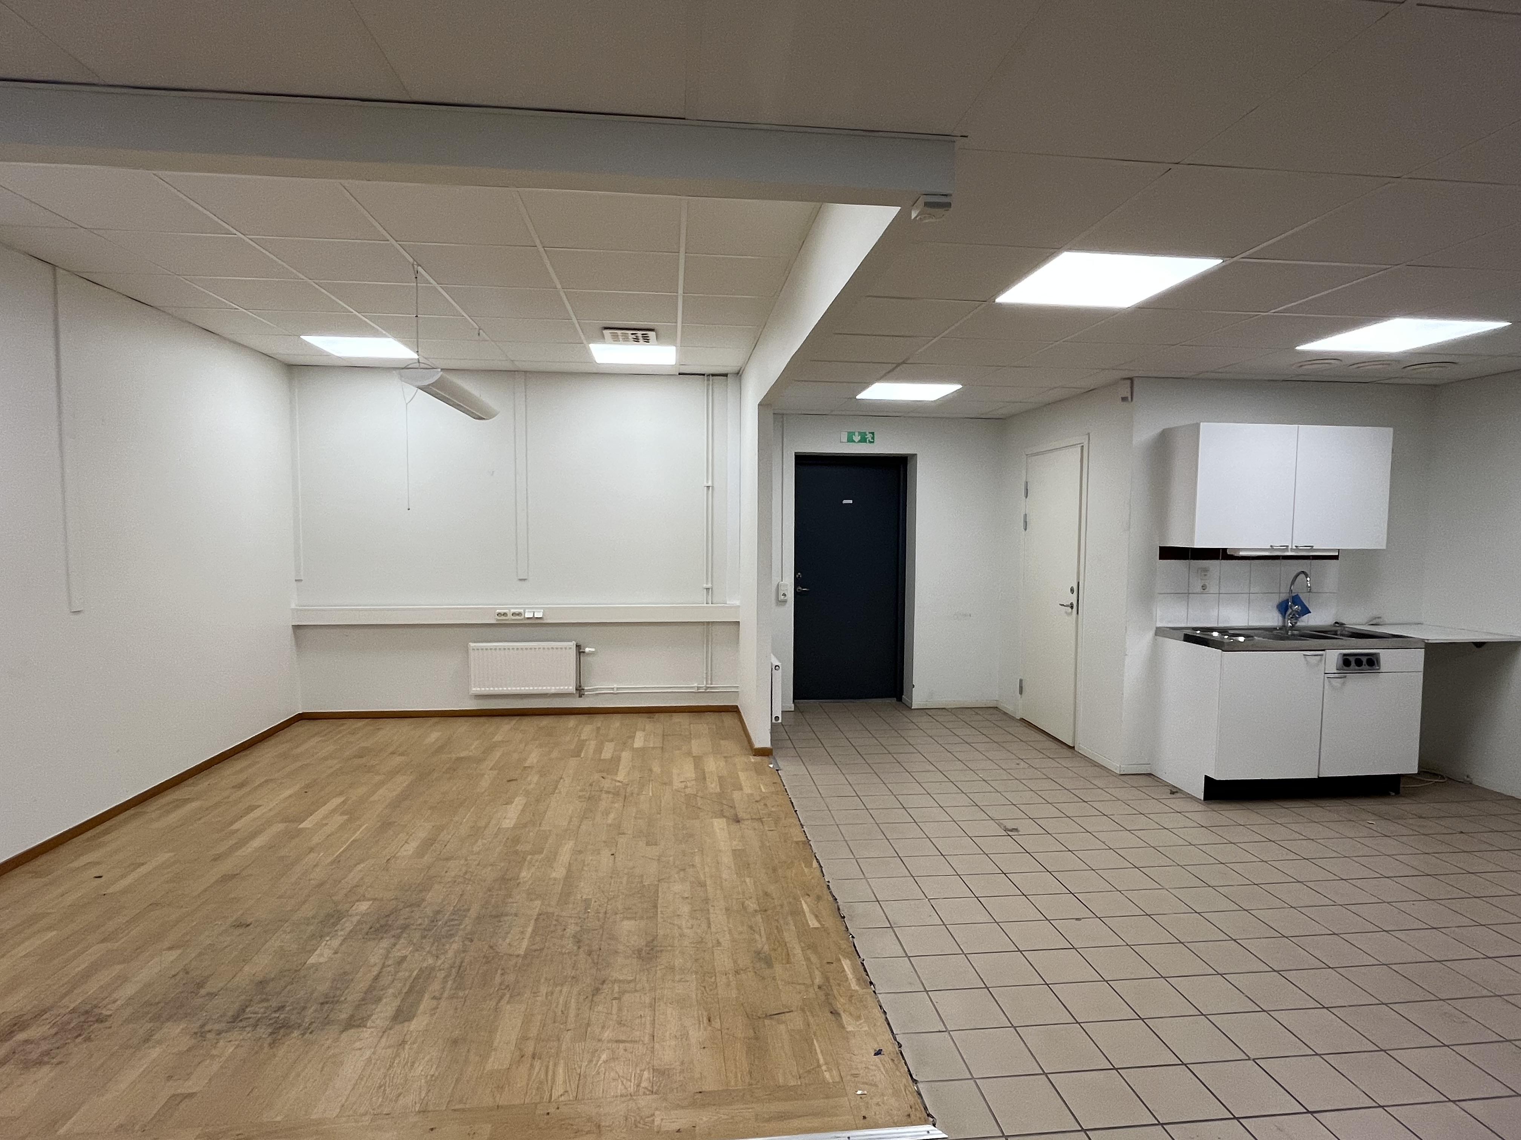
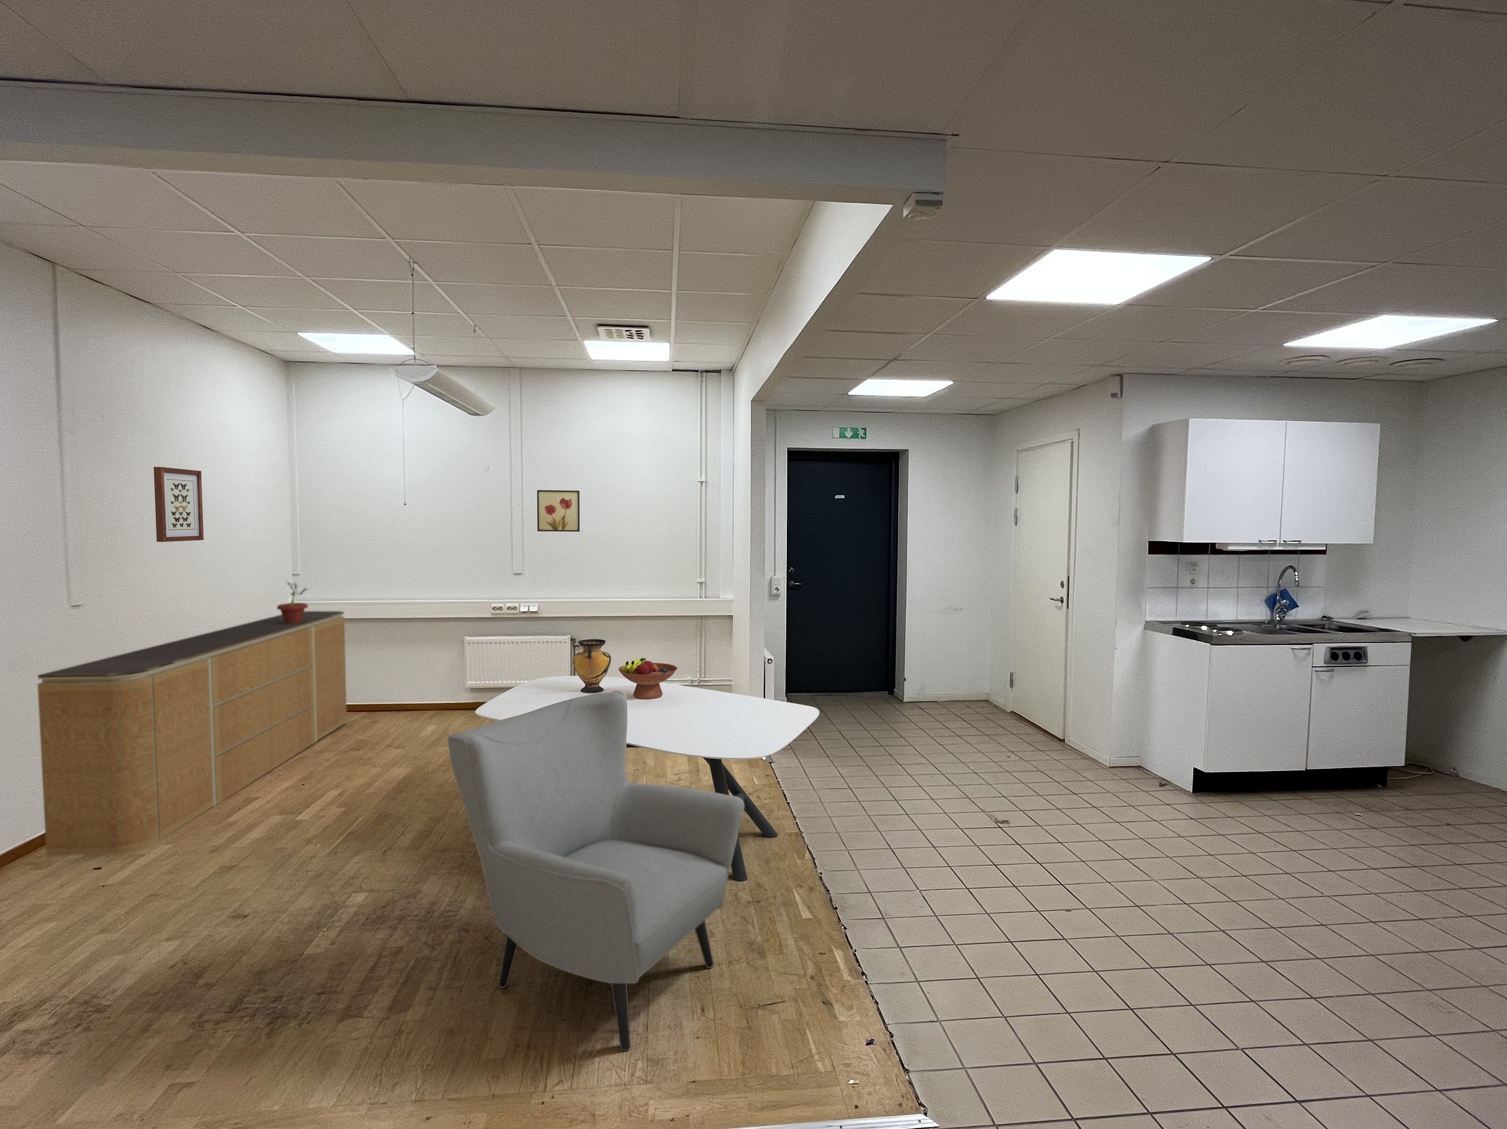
+ fruit bowl [618,657,678,699]
+ sideboard [37,611,348,856]
+ wall art [153,467,204,542]
+ potted plant [276,581,309,623]
+ chair [447,690,744,1052]
+ wall art [536,490,580,532]
+ dining table [475,675,820,882]
+ vase [573,639,611,693]
